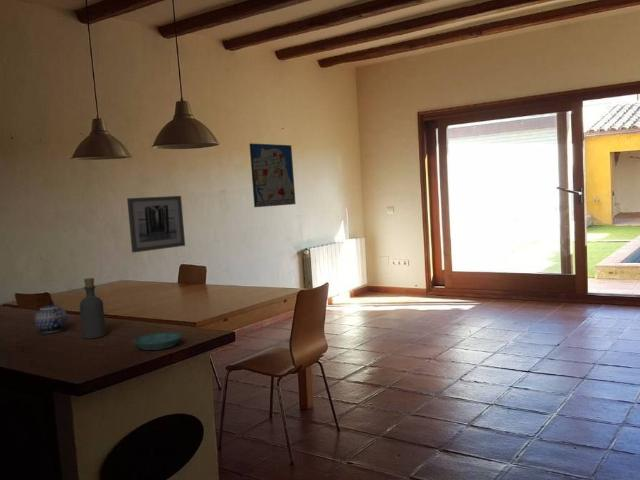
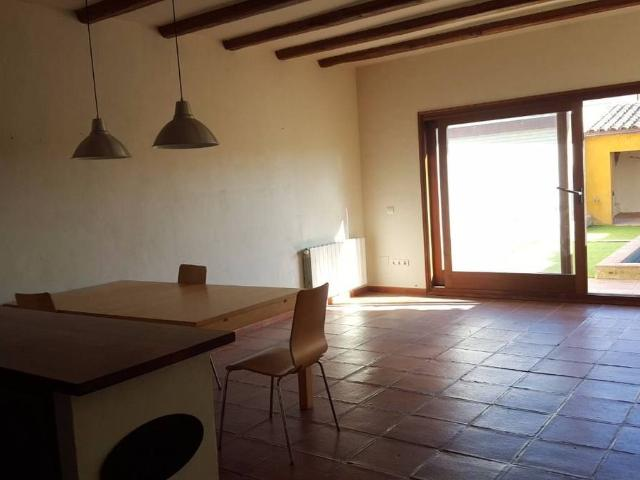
- bottle [79,277,107,340]
- teapot [34,300,68,334]
- saucer [132,332,183,351]
- wall art [249,142,297,208]
- wall art [126,195,186,253]
